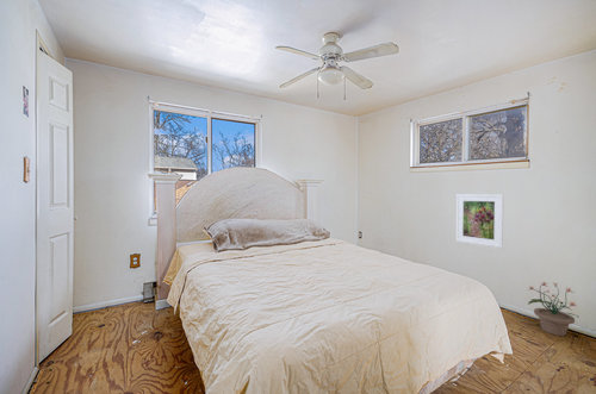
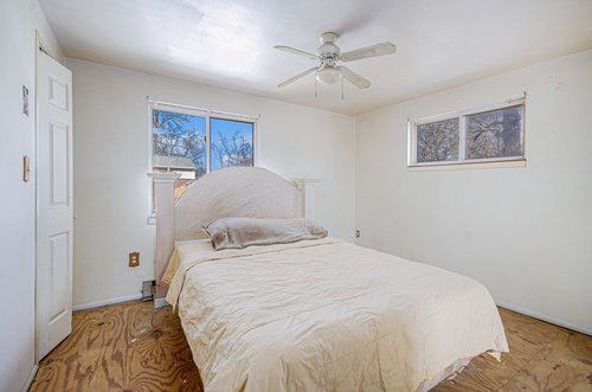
- potted plant [527,281,579,337]
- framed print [455,193,504,249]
